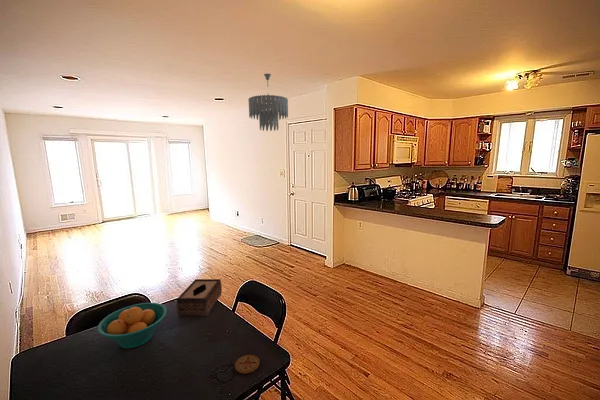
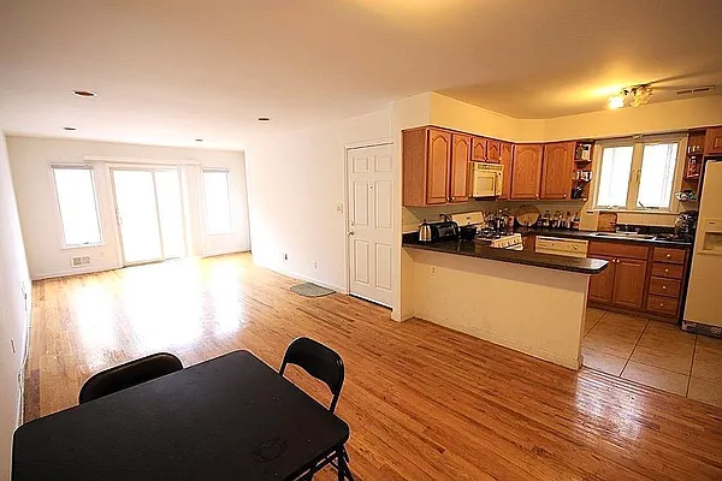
- fruit bowl [96,302,168,349]
- ceiling light fixture [248,73,289,132]
- tissue box [176,278,223,317]
- coaster [234,354,261,374]
